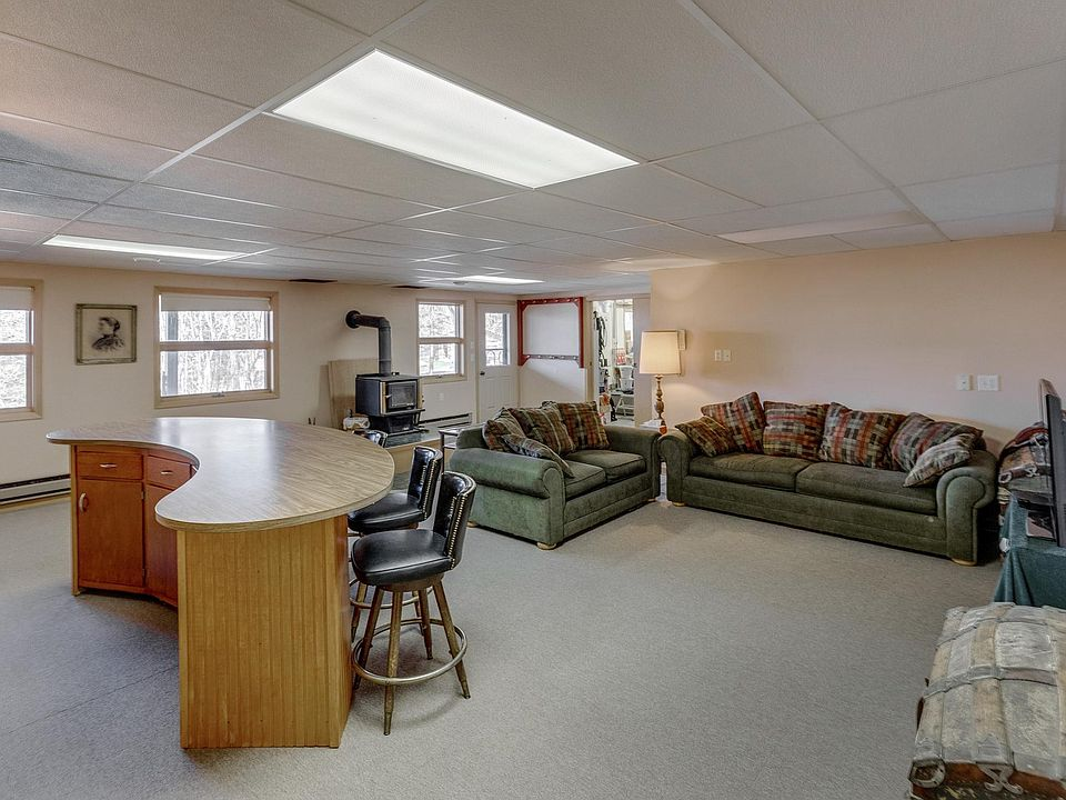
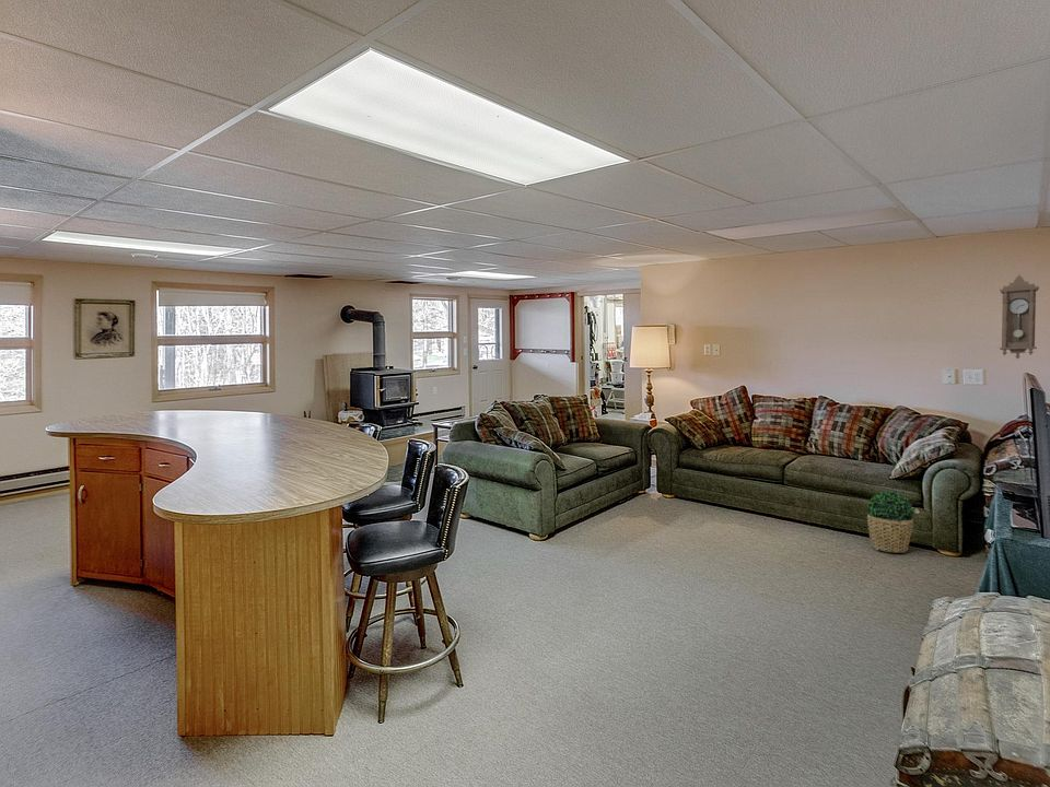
+ potted plant [866,490,915,554]
+ pendulum clock [999,274,1040,360]
